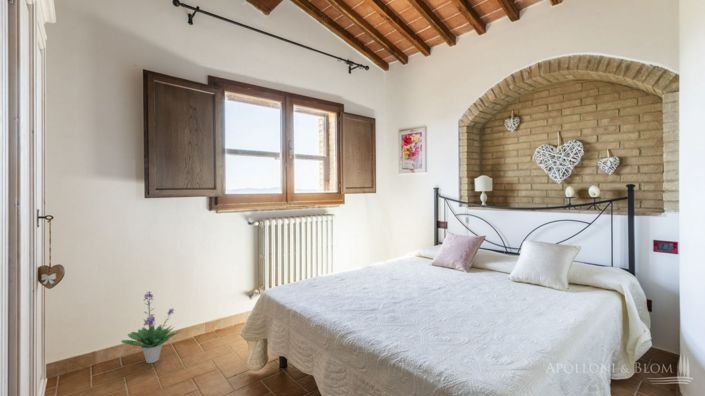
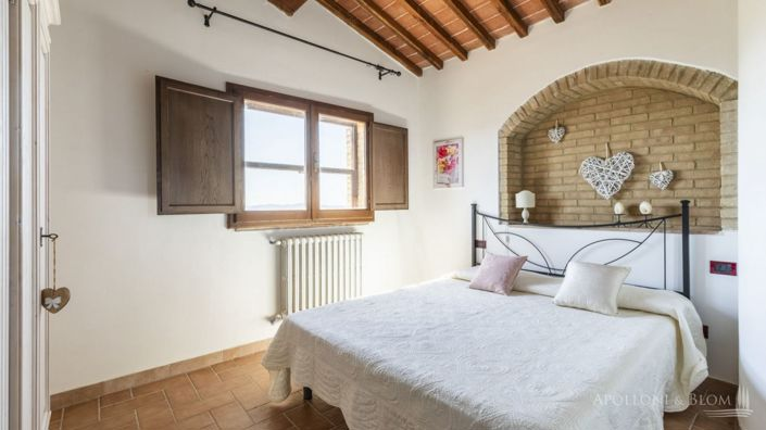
- potted plant [120,290,182,364]
